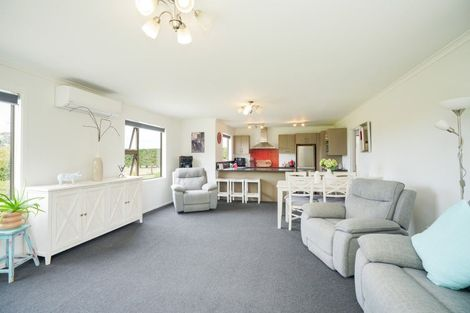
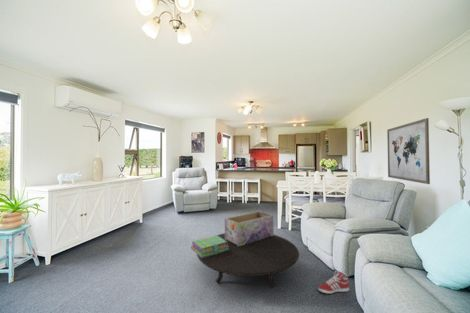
+ sneaker [317,269,350,295]
+ wall art [386,117,431,185]
+ table [196,232,300,288]
+ decorative box [224,210,275,246]
+ stack of books [190,235,229,258]
